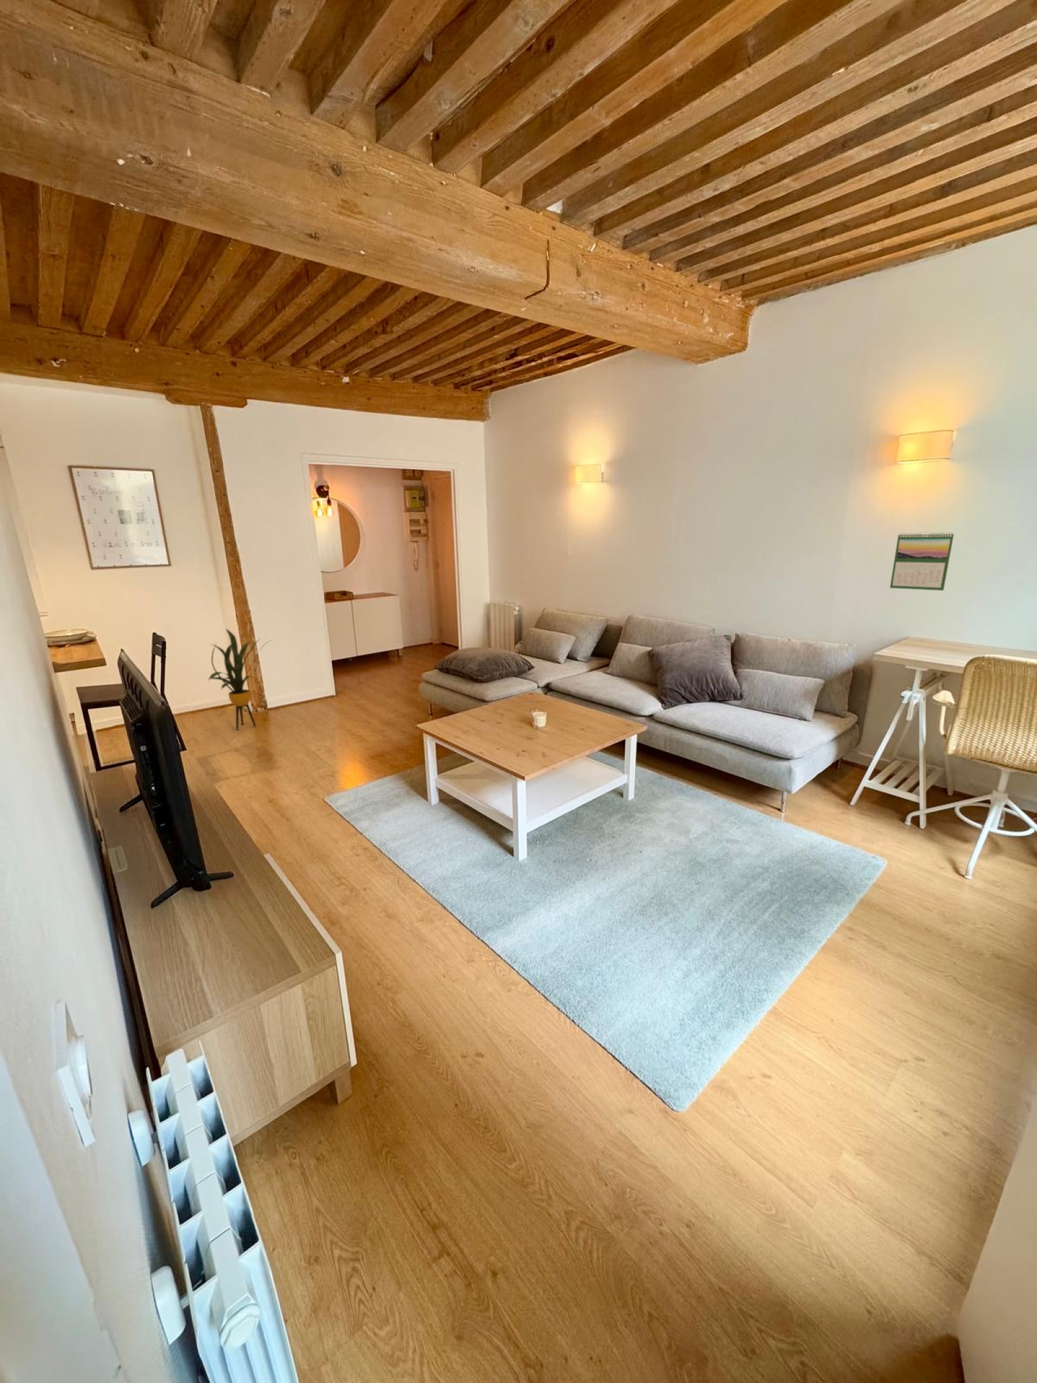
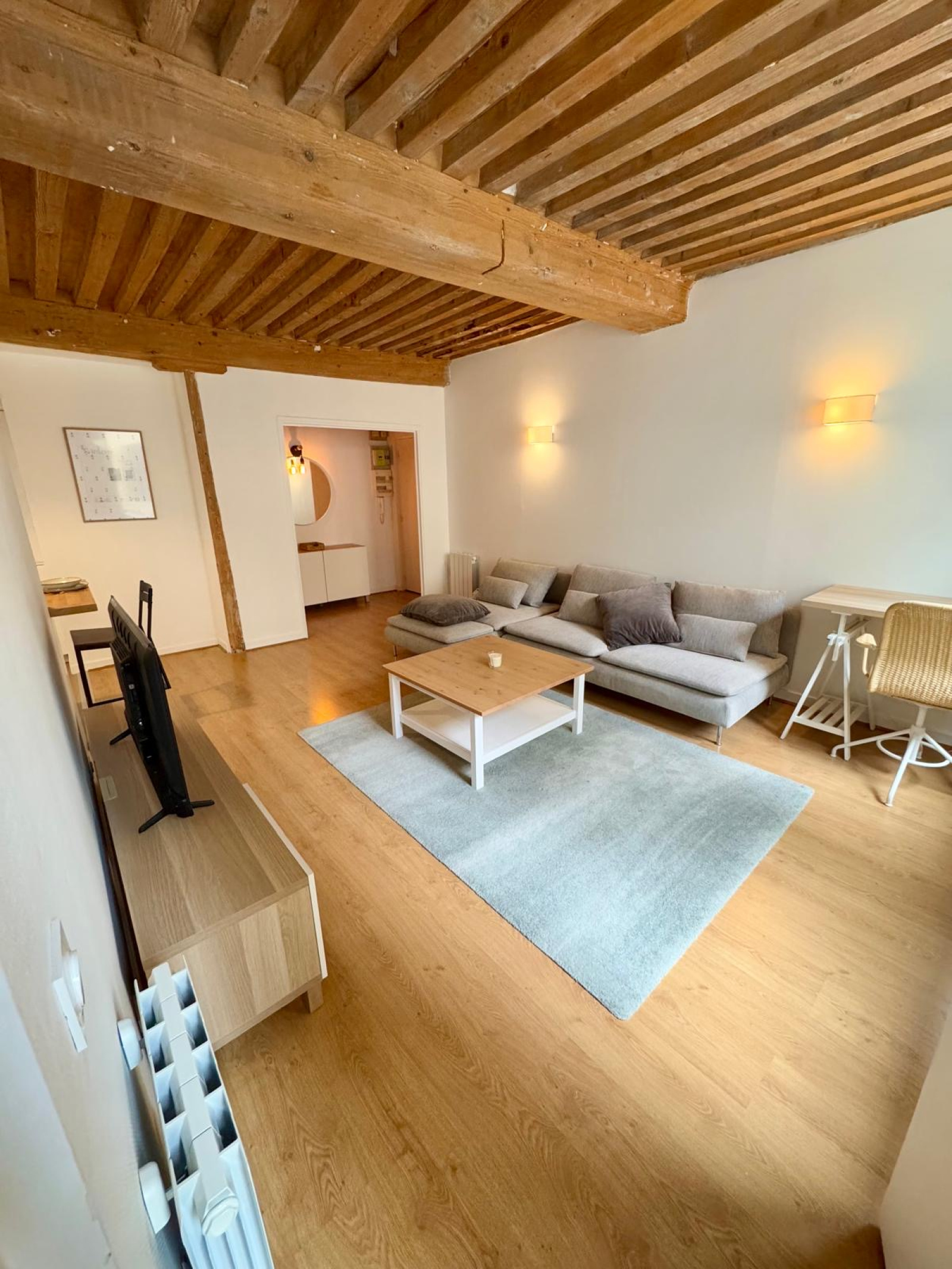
- house plant [207,628,272,730]
- calendar [889,531,954,592]
